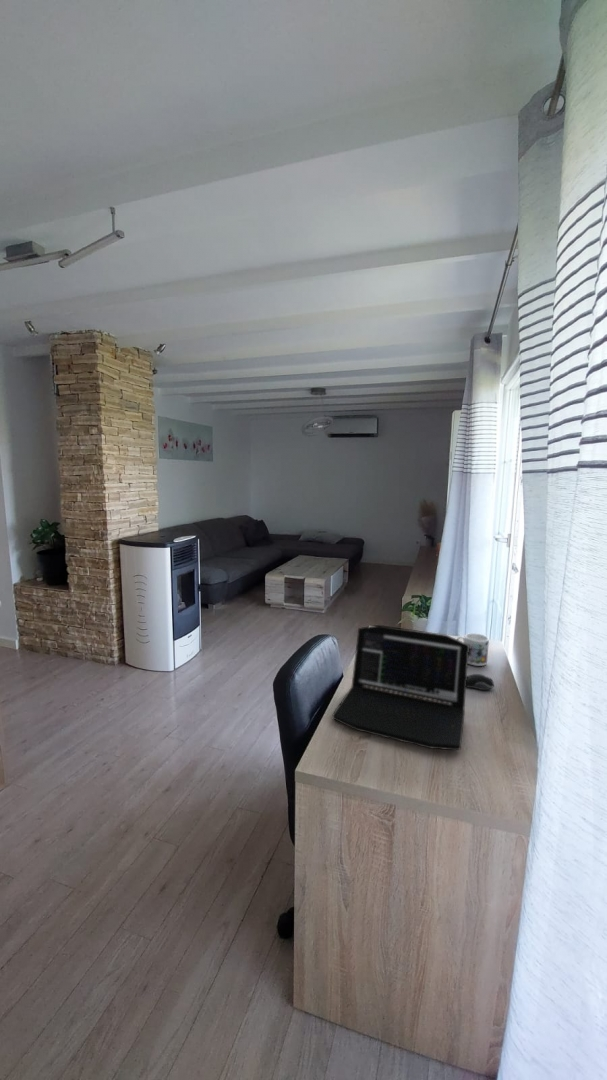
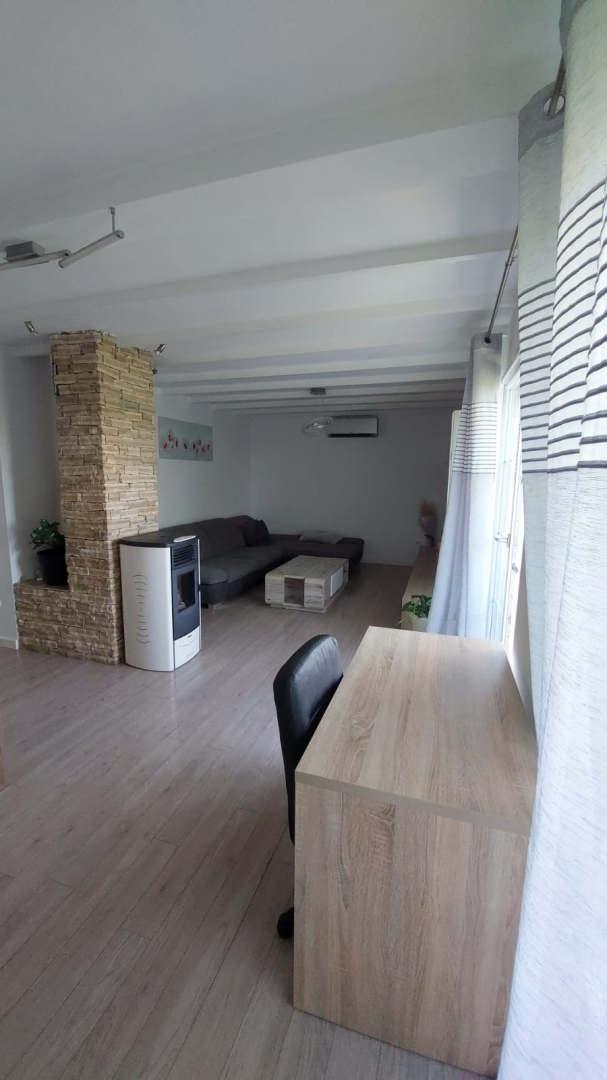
- mug [456,632,490,667]
- laptop [331,624,469,751]
- computer mouse [466,673,495,691]
